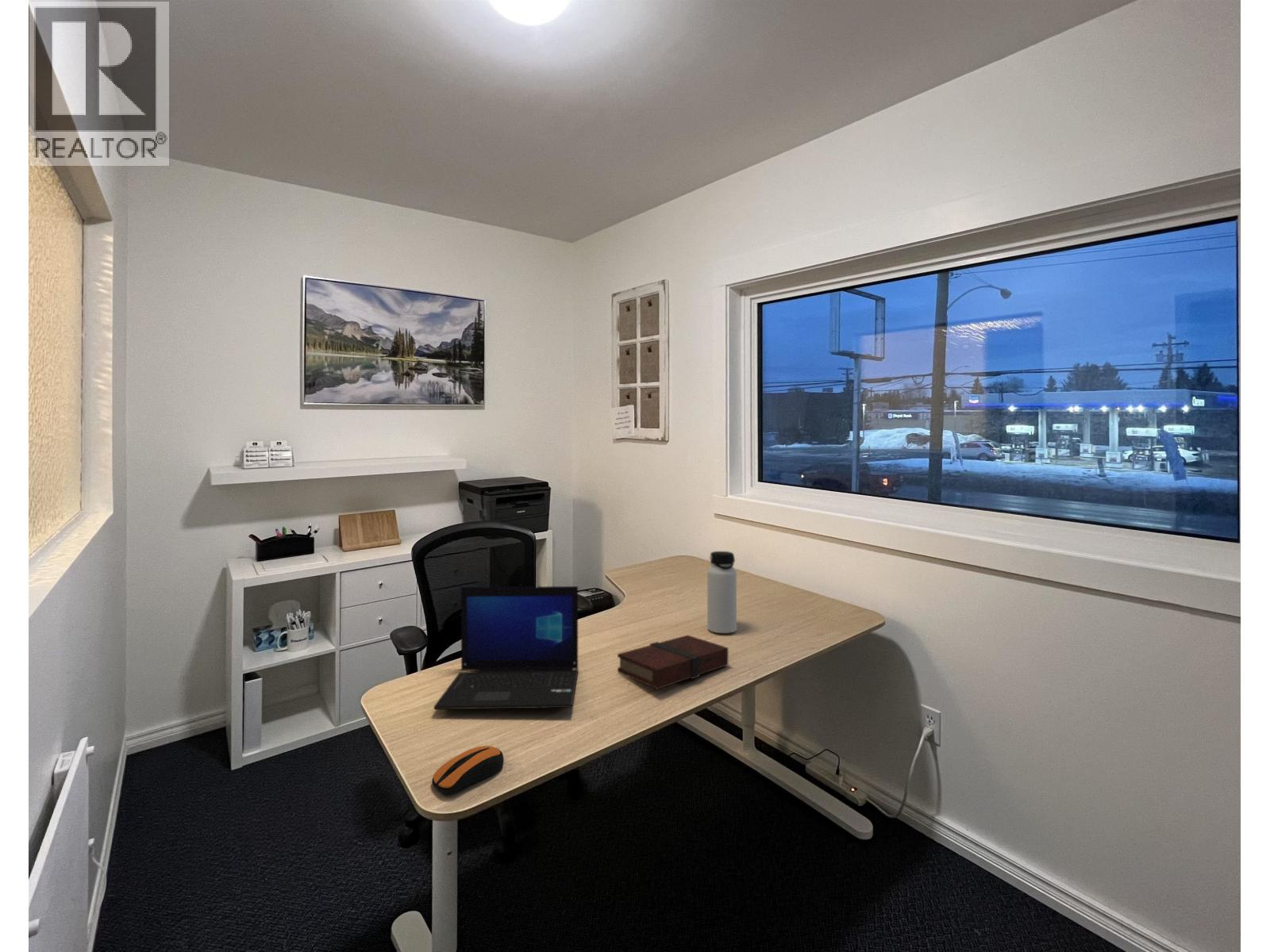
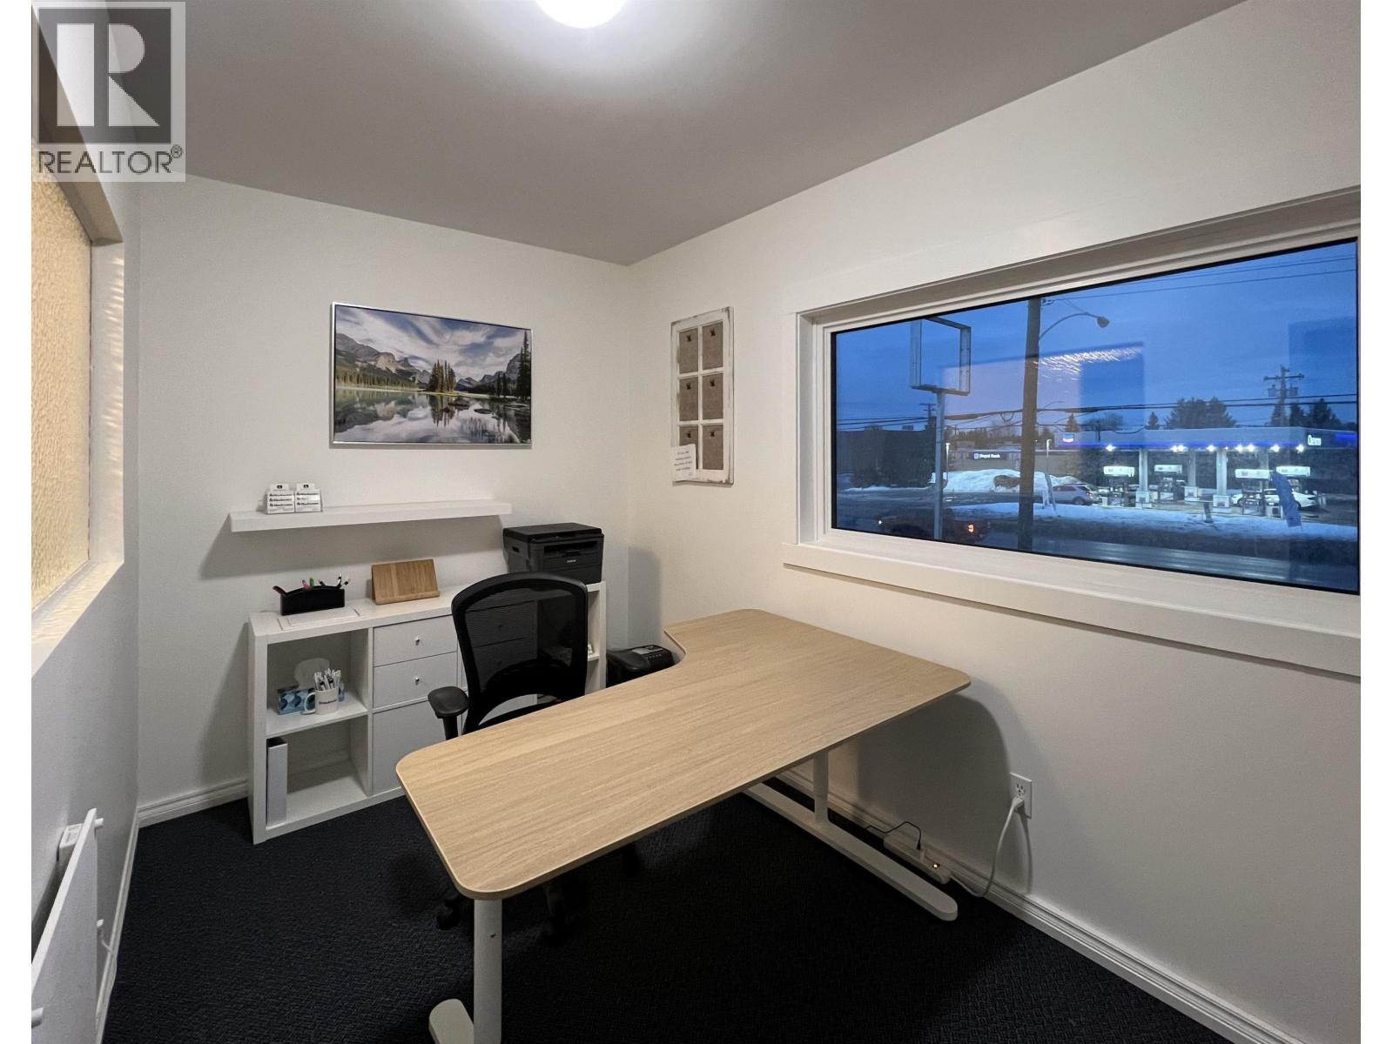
- computer mouse [431,745,505,794]
- water bottle [706,551,737,634]
- book [617,634,729,690]
- laptop [433,585,579,710]
